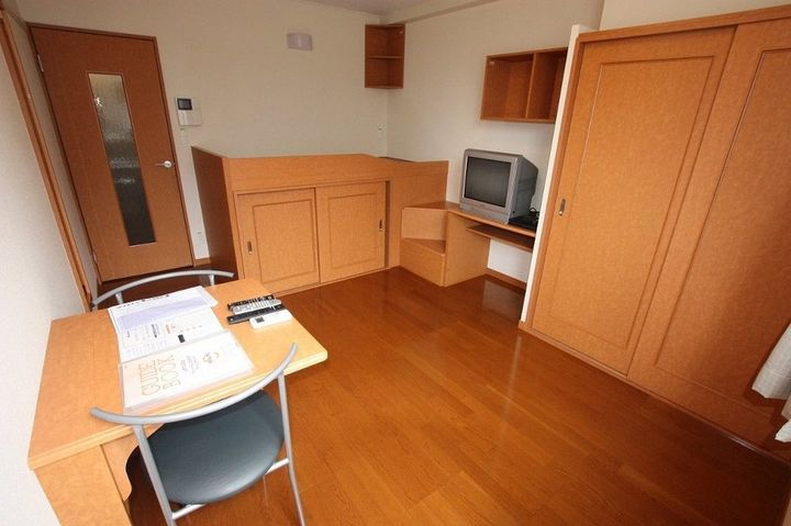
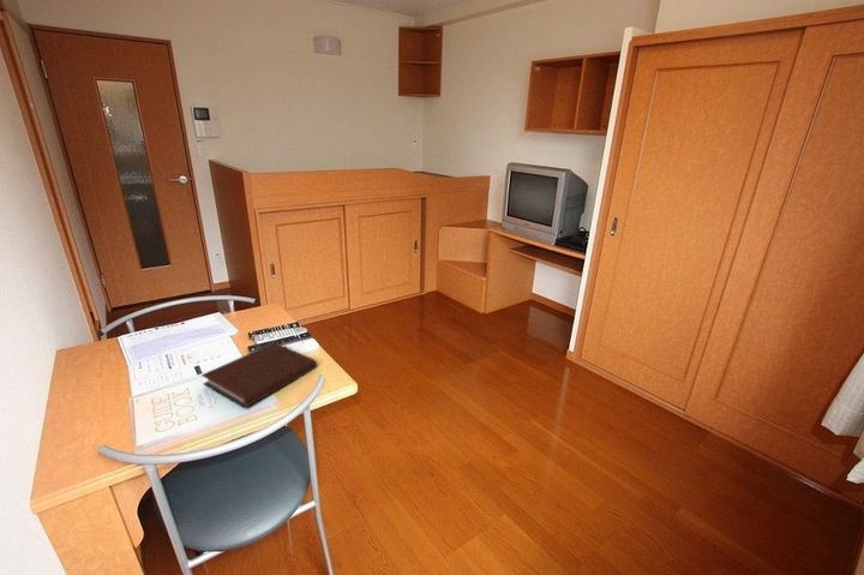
+ notebook [199,341,318,409]
